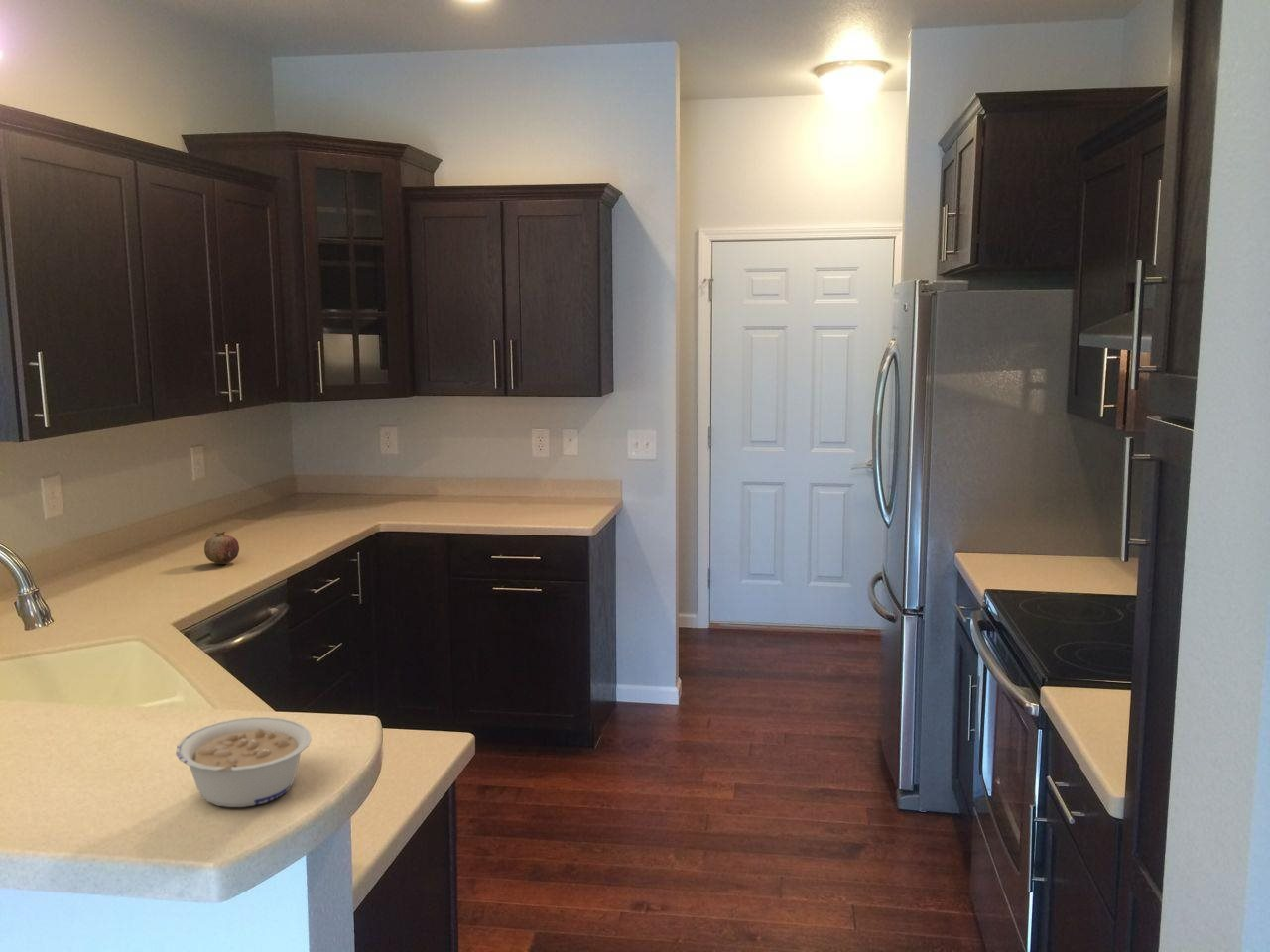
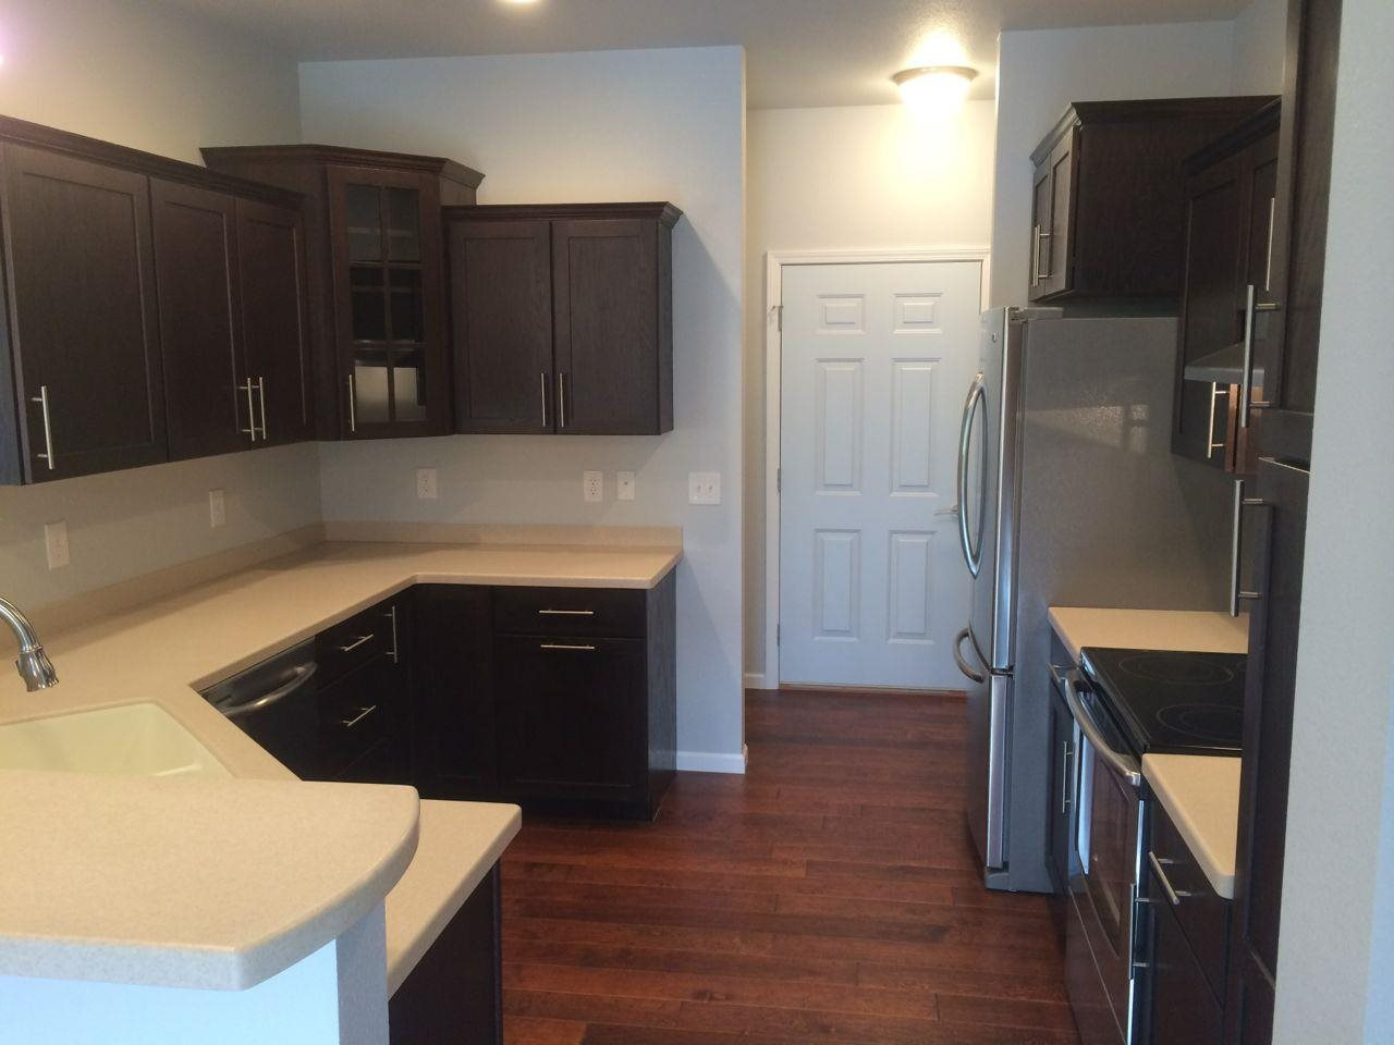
- legume [175,716,313,808]
- fruit [203,531,240,565]
